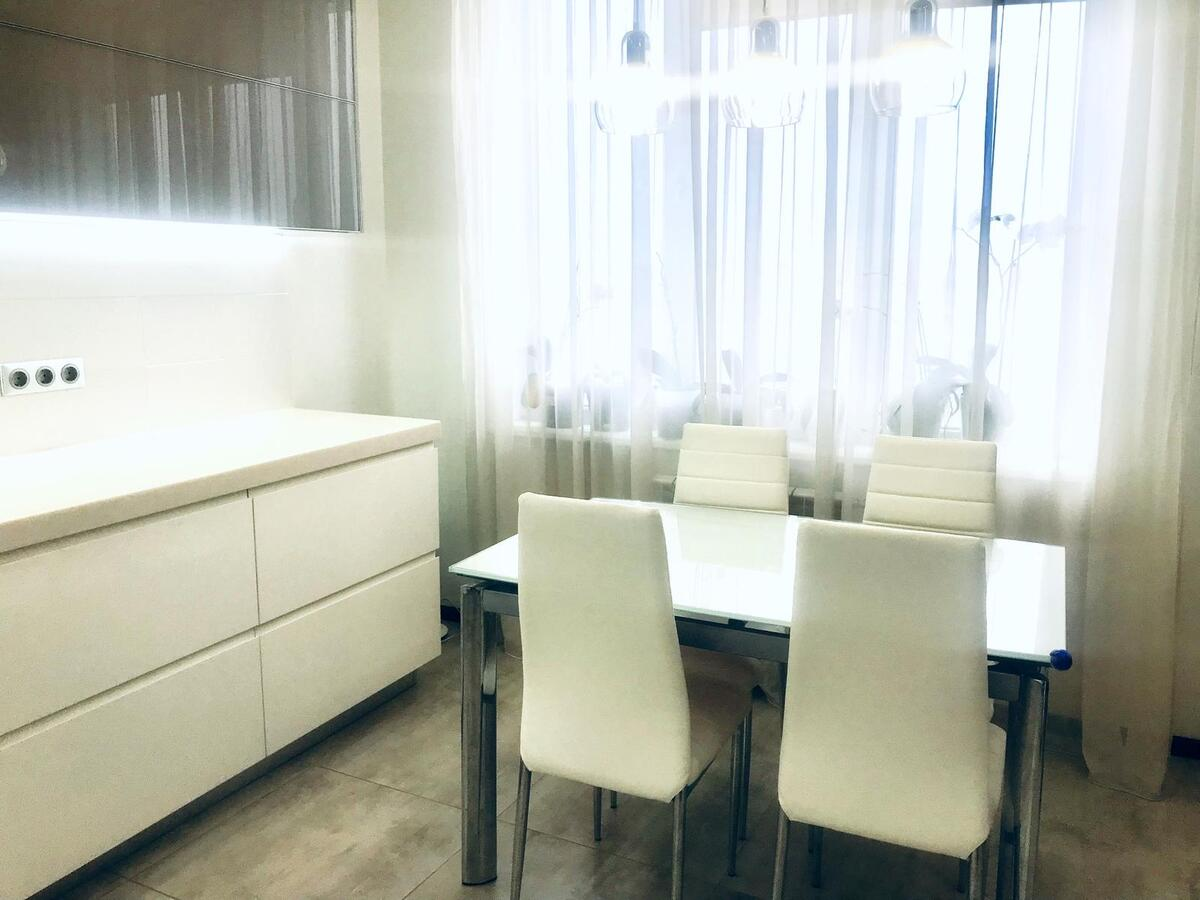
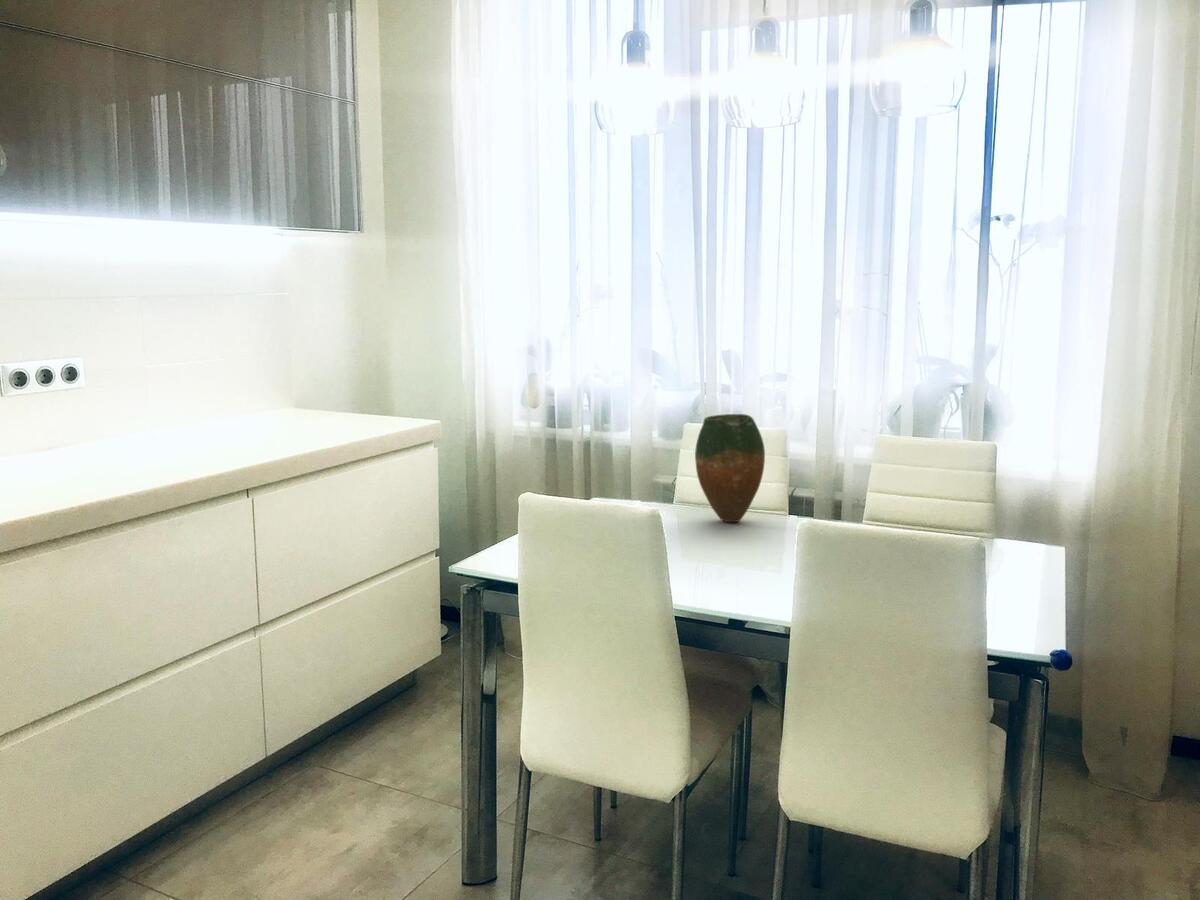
+ vase [694,413,766,523]
